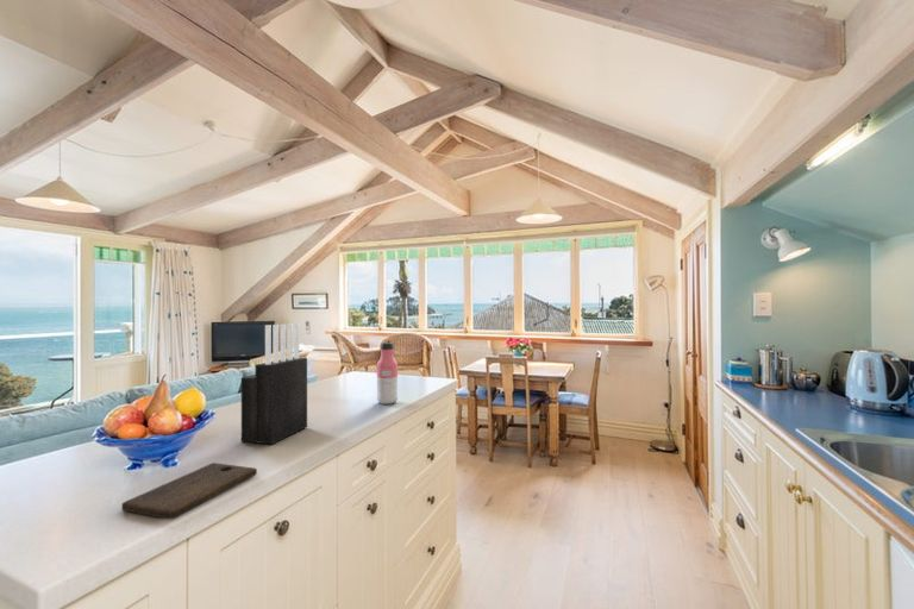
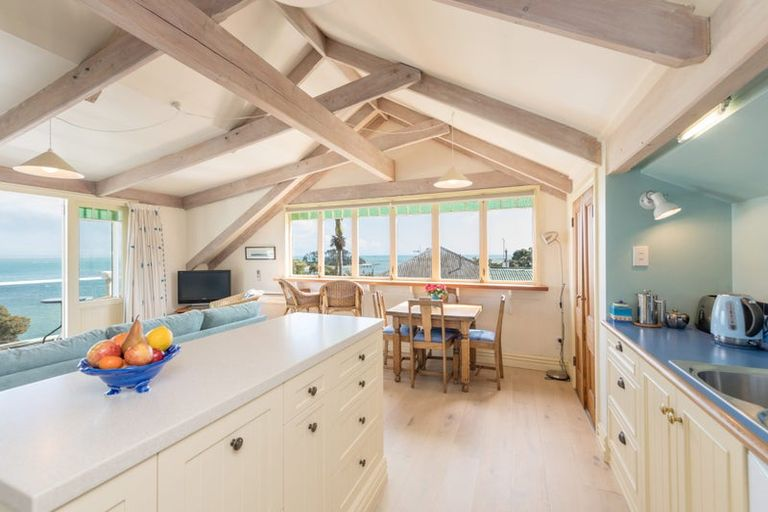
- knife block [240,322,308,446]
- water bottle [375,341,399,406]
- cutting board [120,462,258,520]
